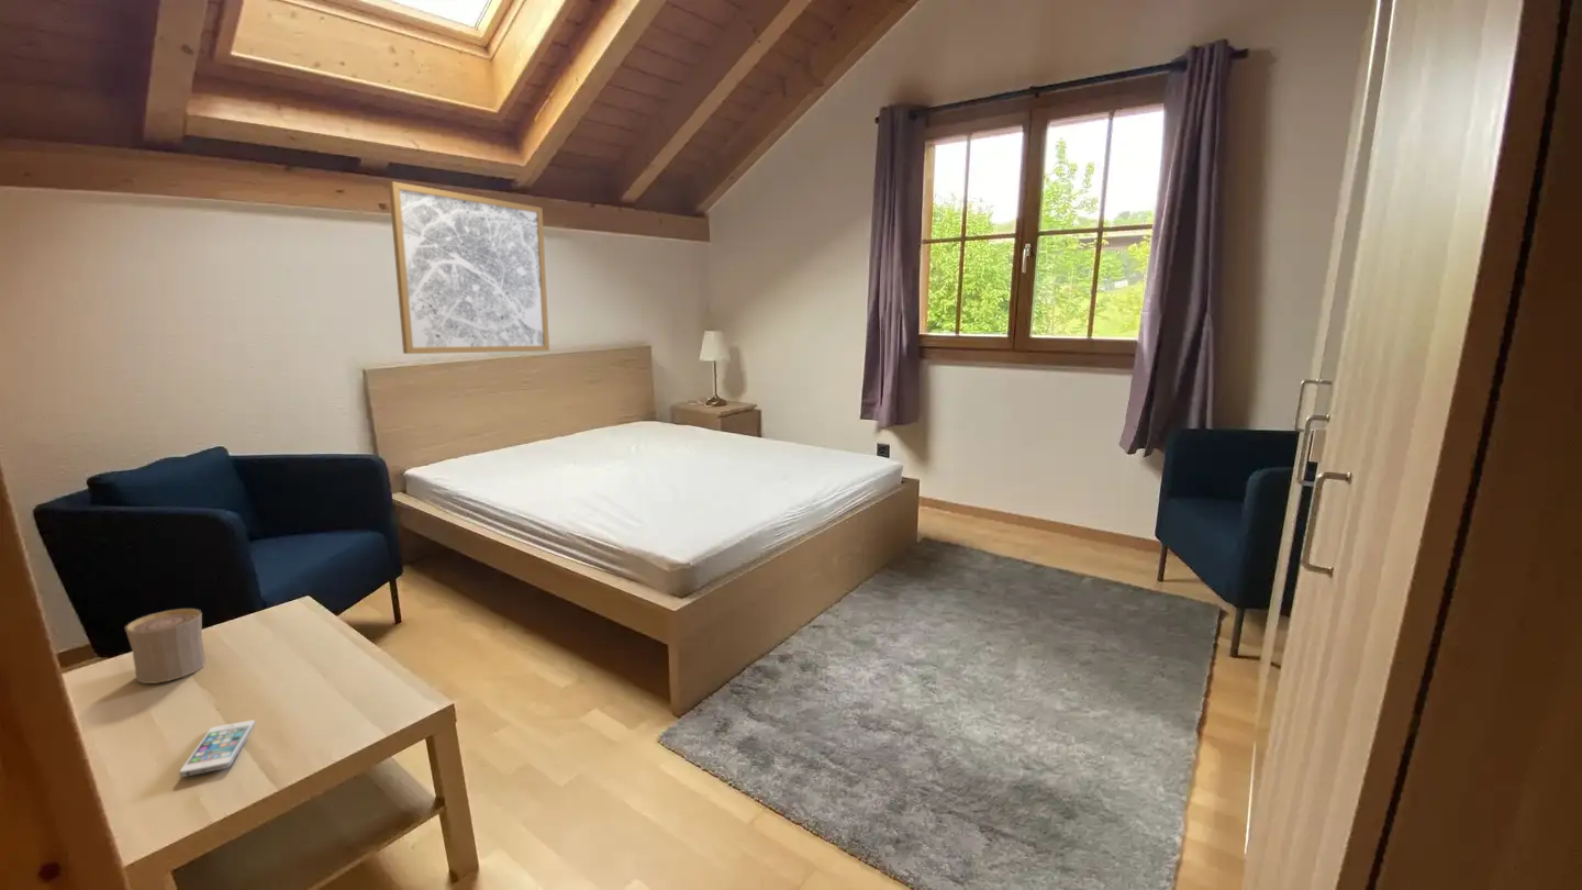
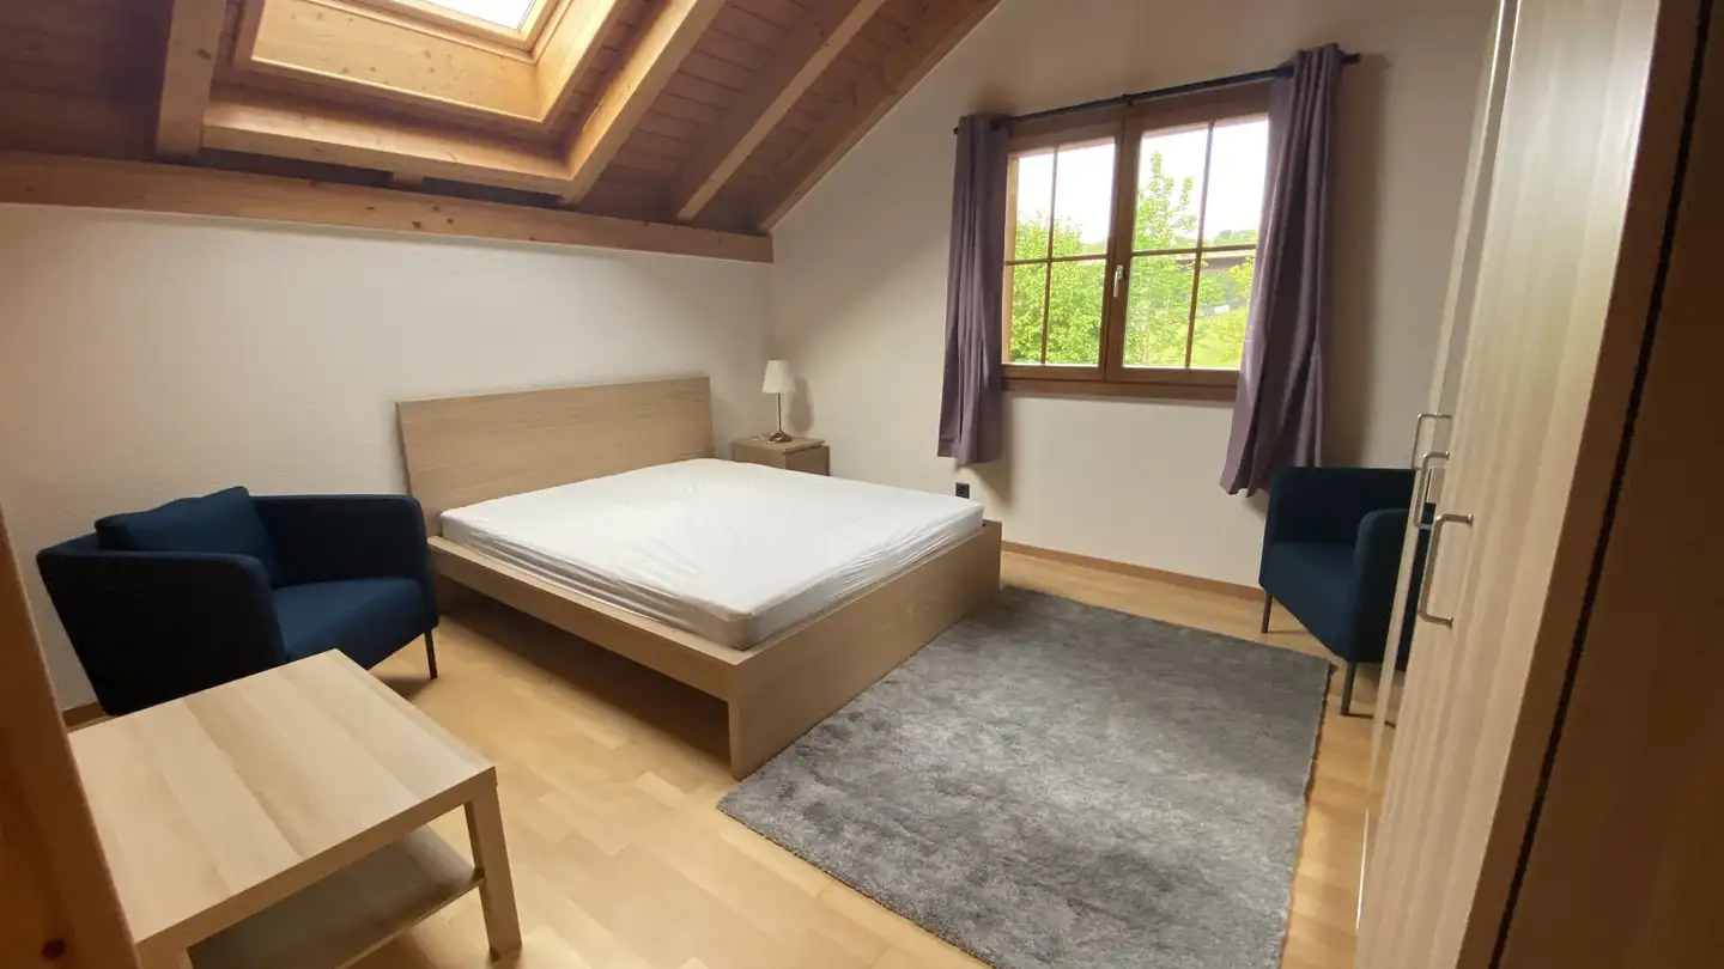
- smartphone [178,719,257,778]
- wall art [388,180,550,355]
- cup [124,608,207,685]
